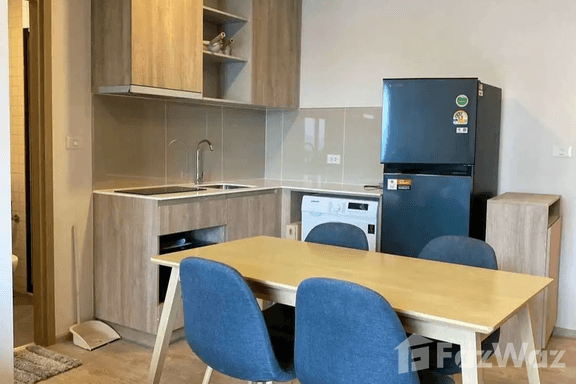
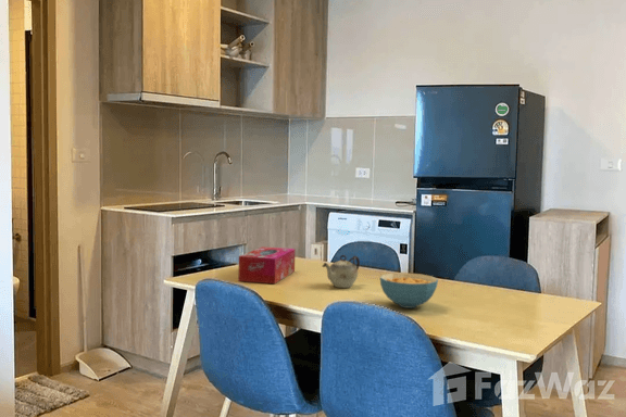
+ cereal bowl [379,271,439,309]
+ teapot [322,254,361,289]
+ tissue box [237,245,296,285]
